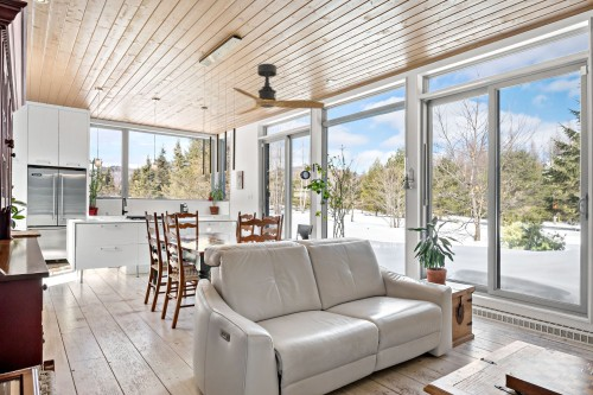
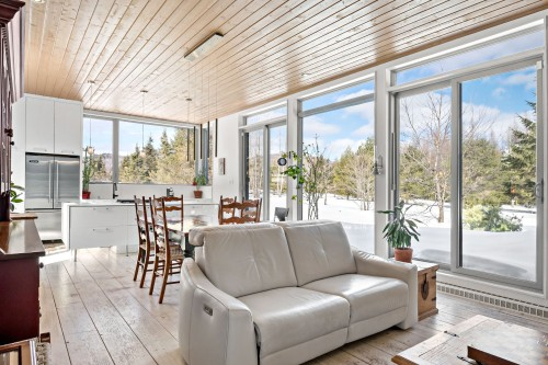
- ceiling fan [231,63,325,116]
